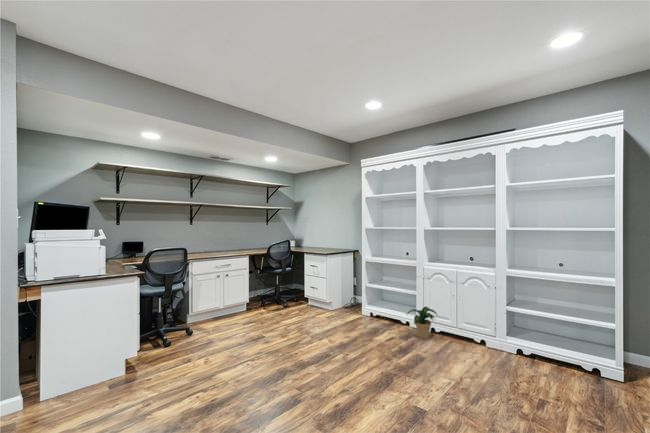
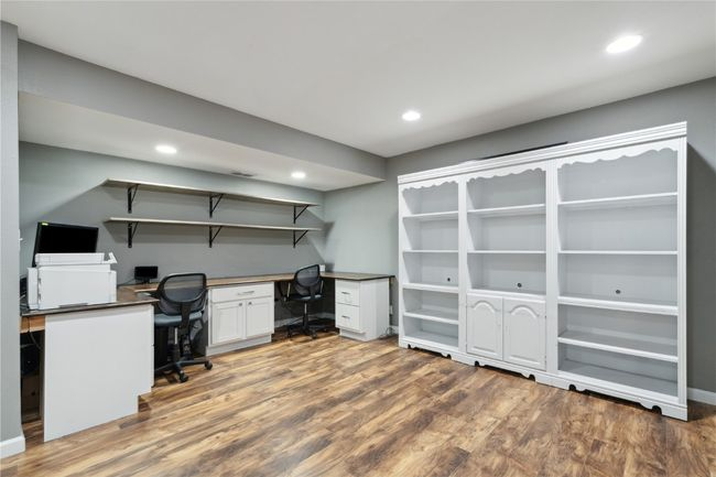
- potted plant [406,306,439,339]
